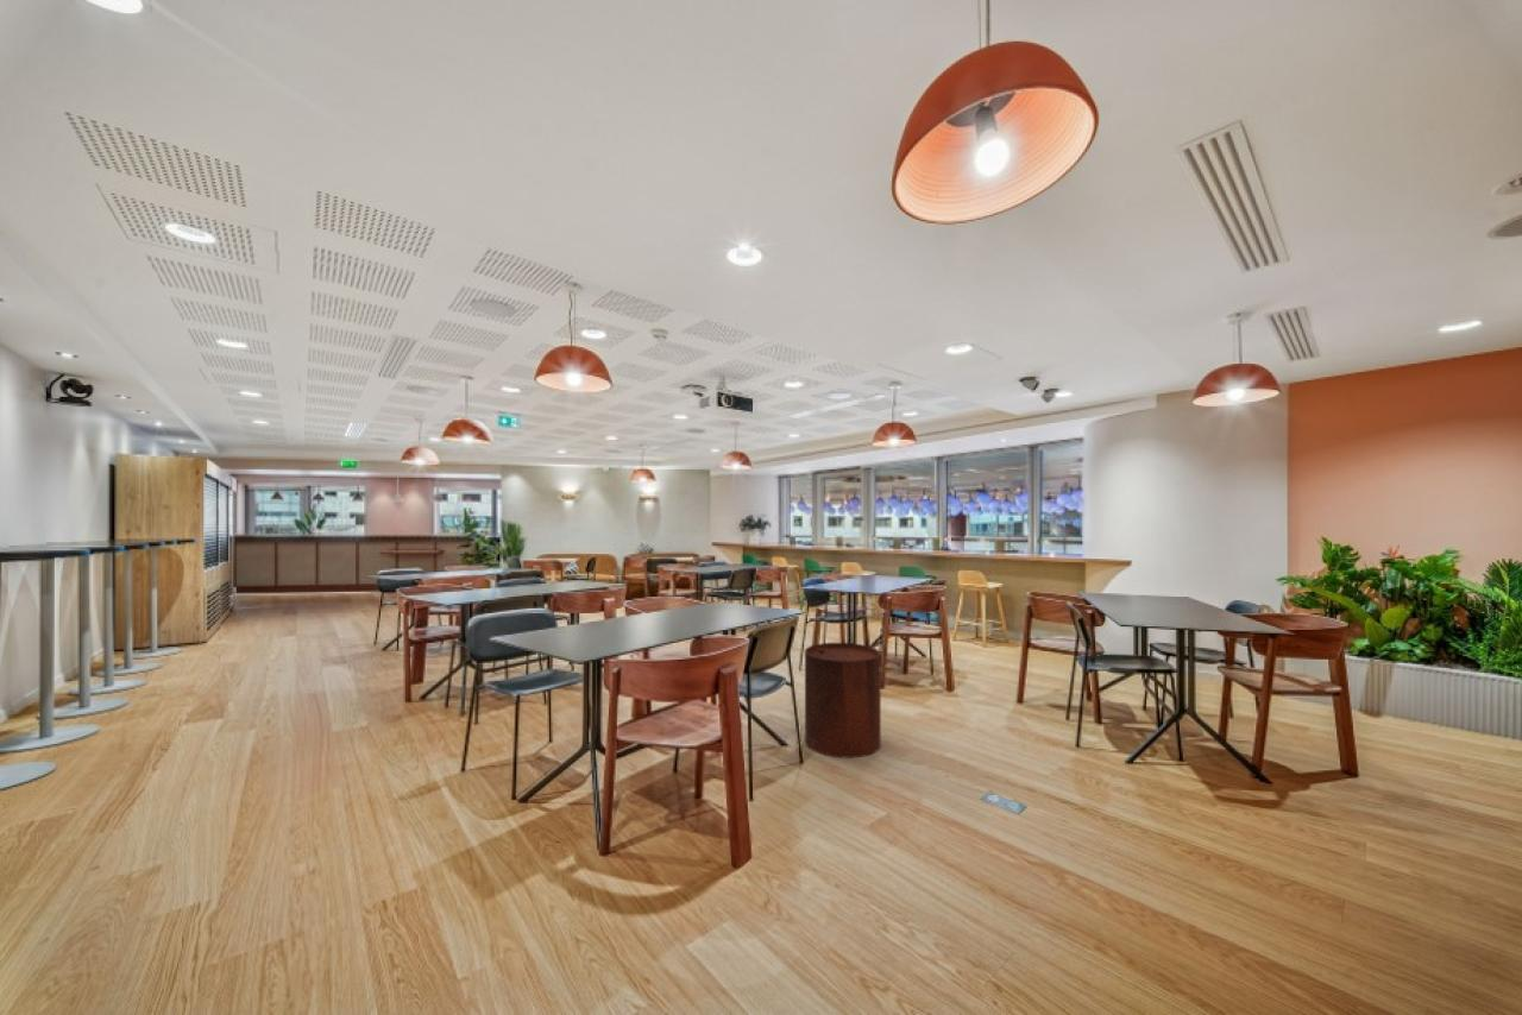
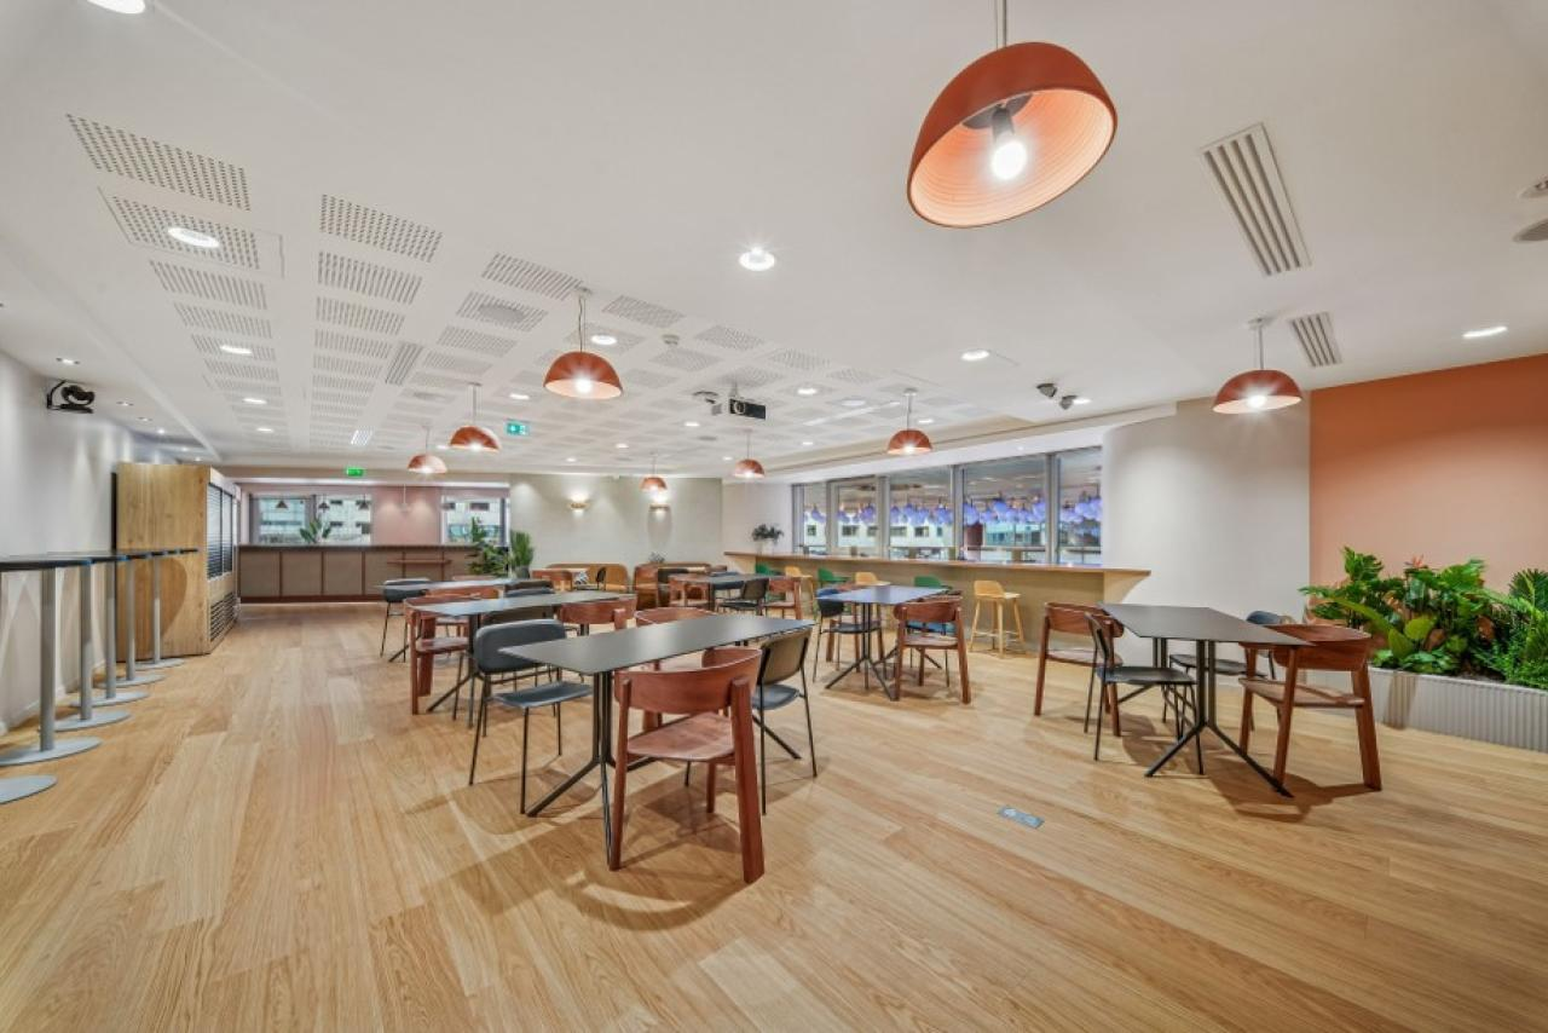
- trash can [804,642,882,759]
